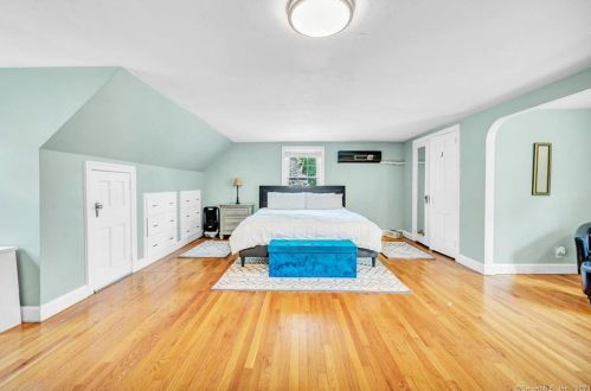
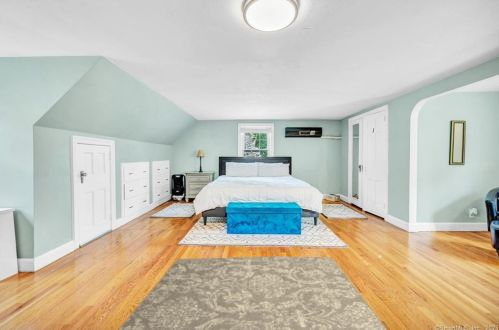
+ rug [118,255,388,330]
